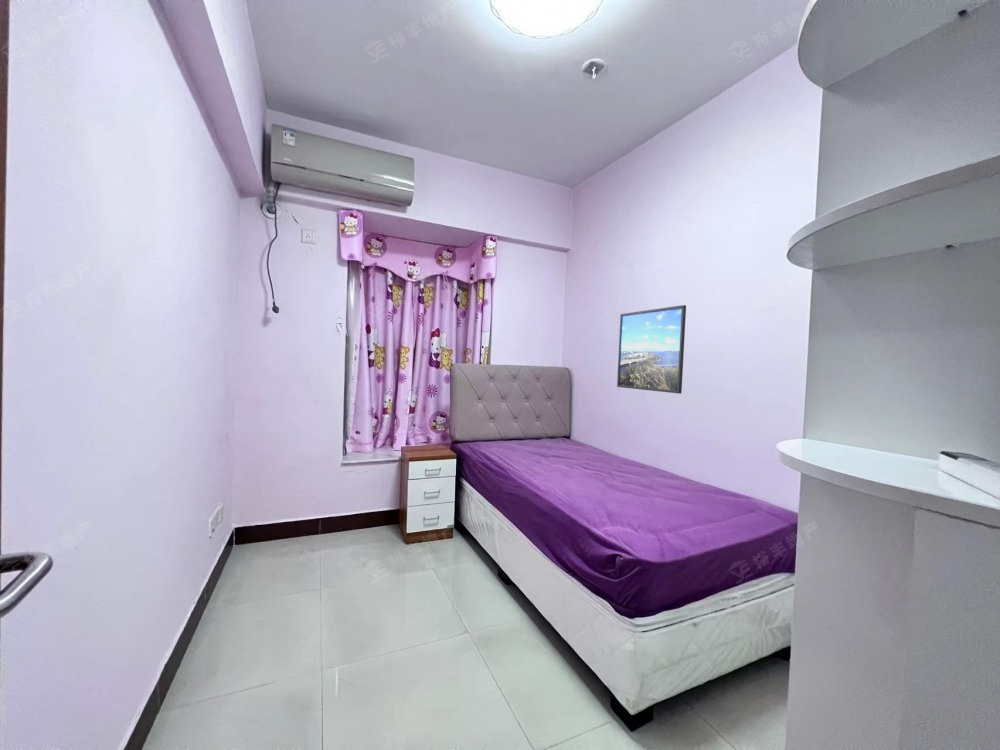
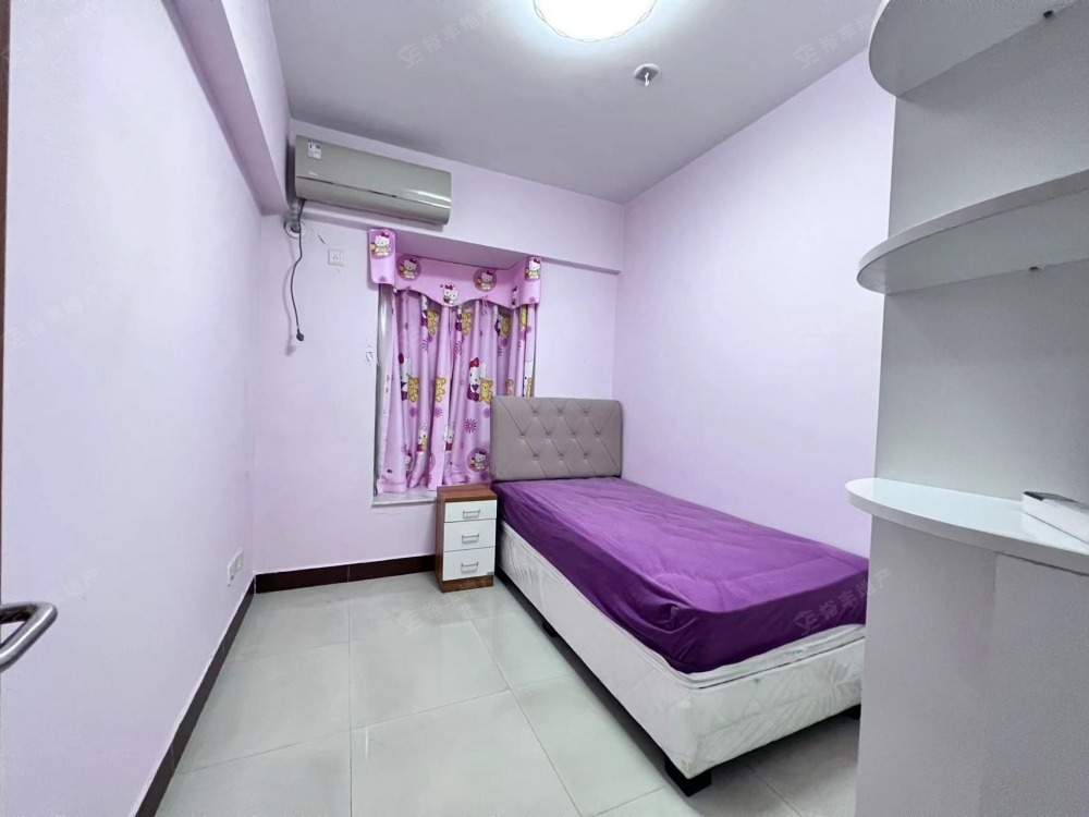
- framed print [616,304,687,395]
